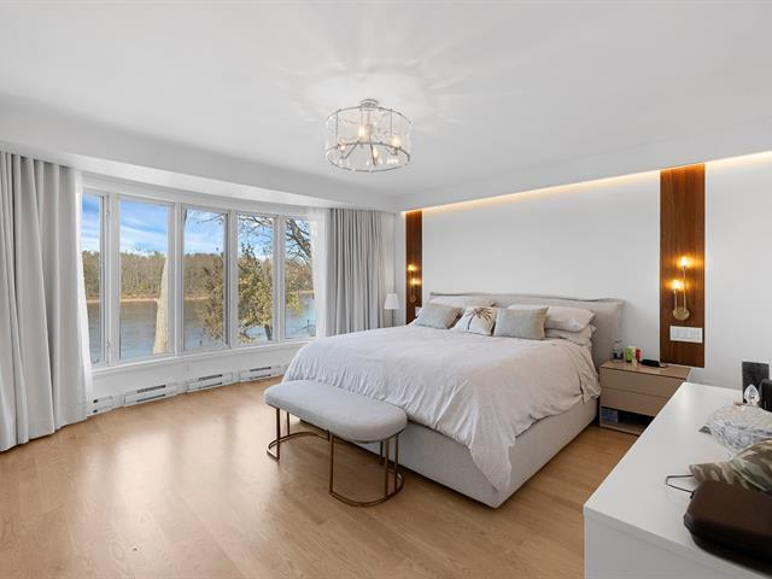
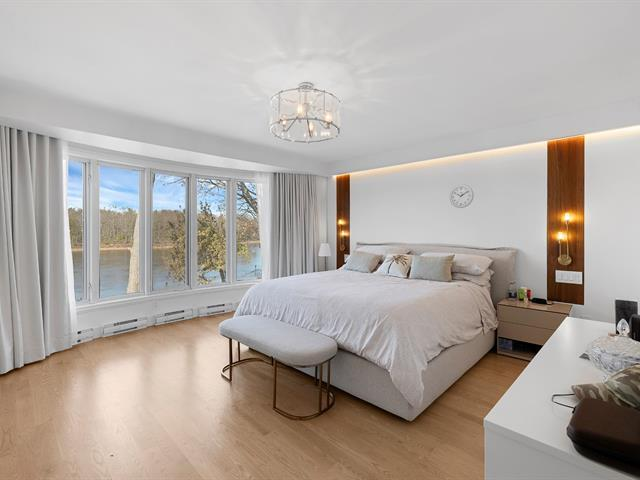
+ wall clock [449,184,474,209]
